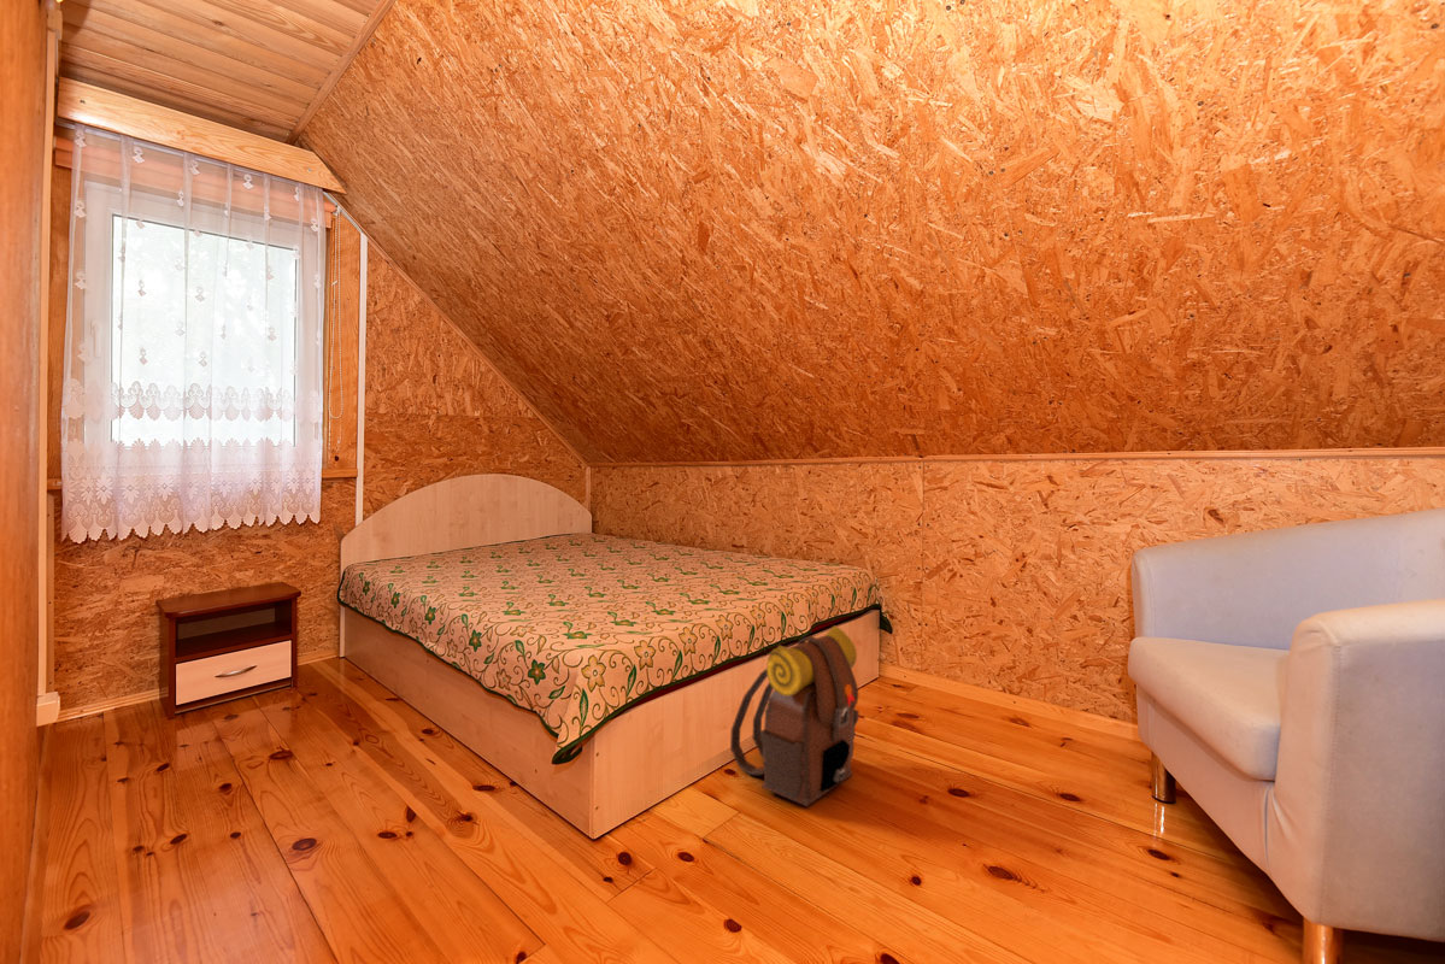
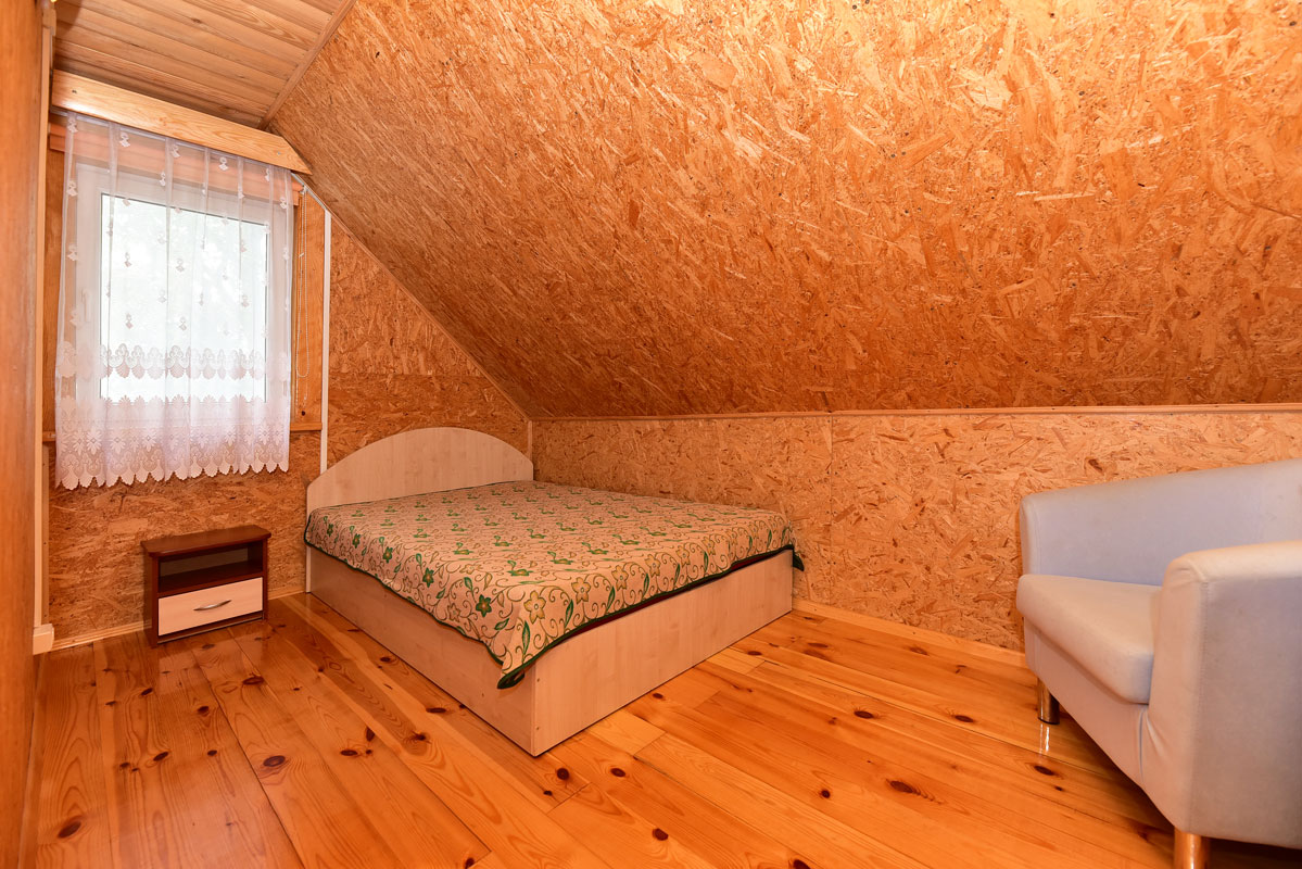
- backpack [729,625,860,807]
